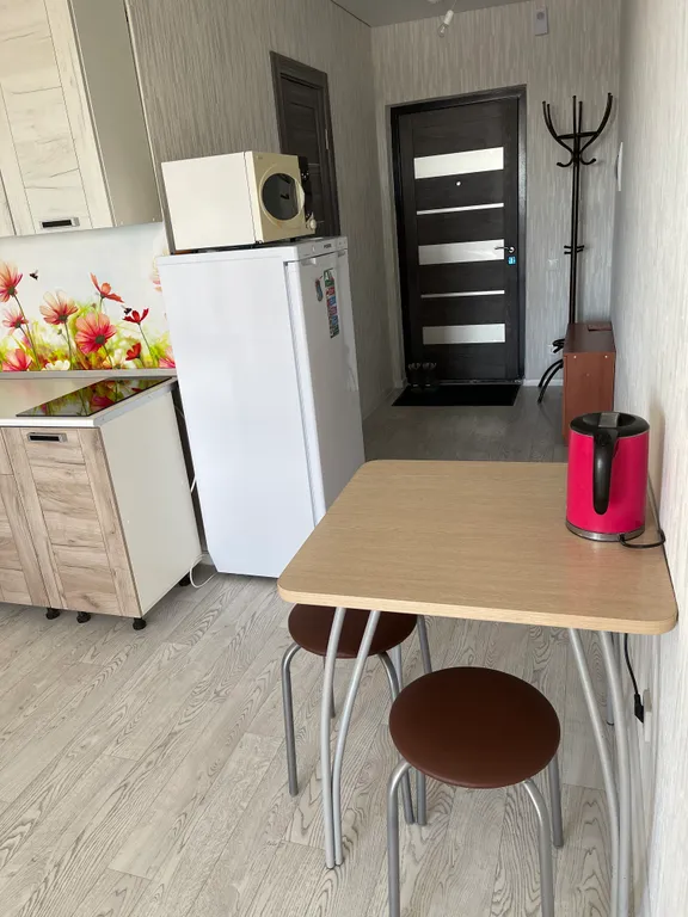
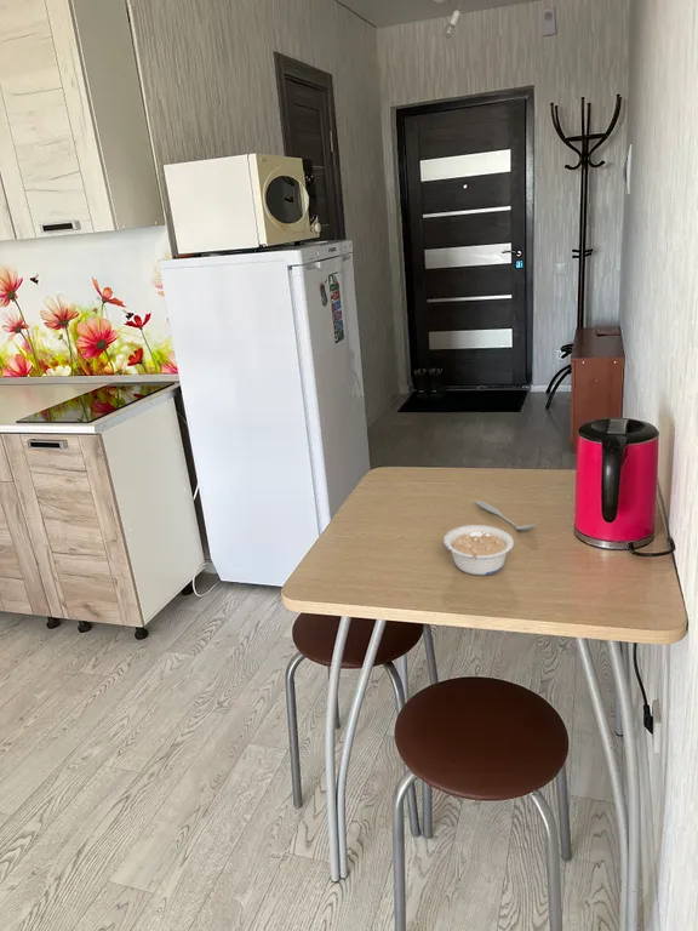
+ legume [442,524,515,576]
+ spoon [474,499,537,531]
